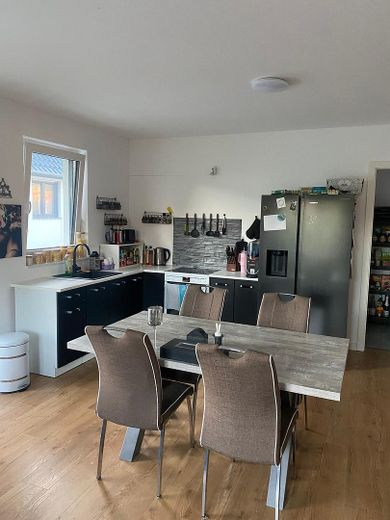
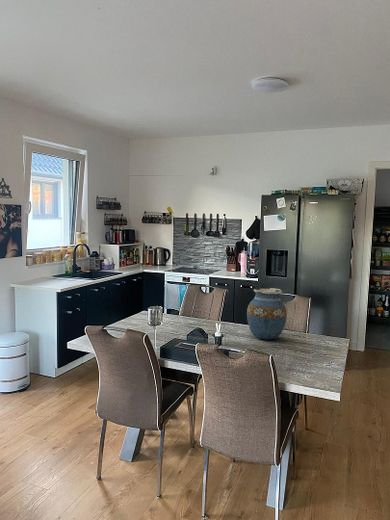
+ vase [246,287,288,340]
